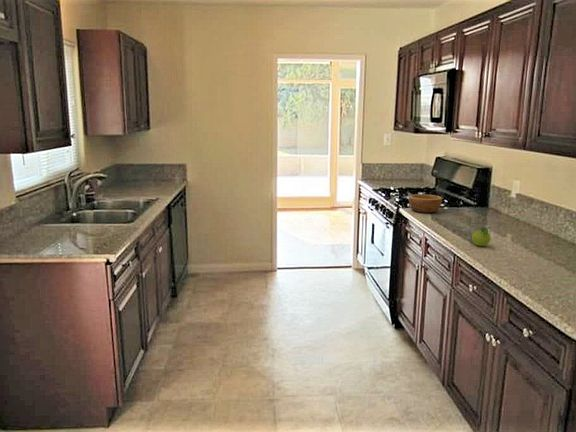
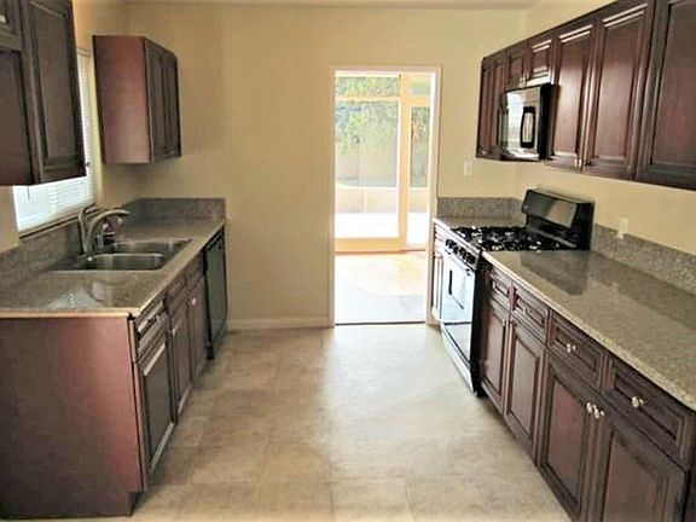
- fruit [471,226,491,247]
- bowl [408,193,443,214]
